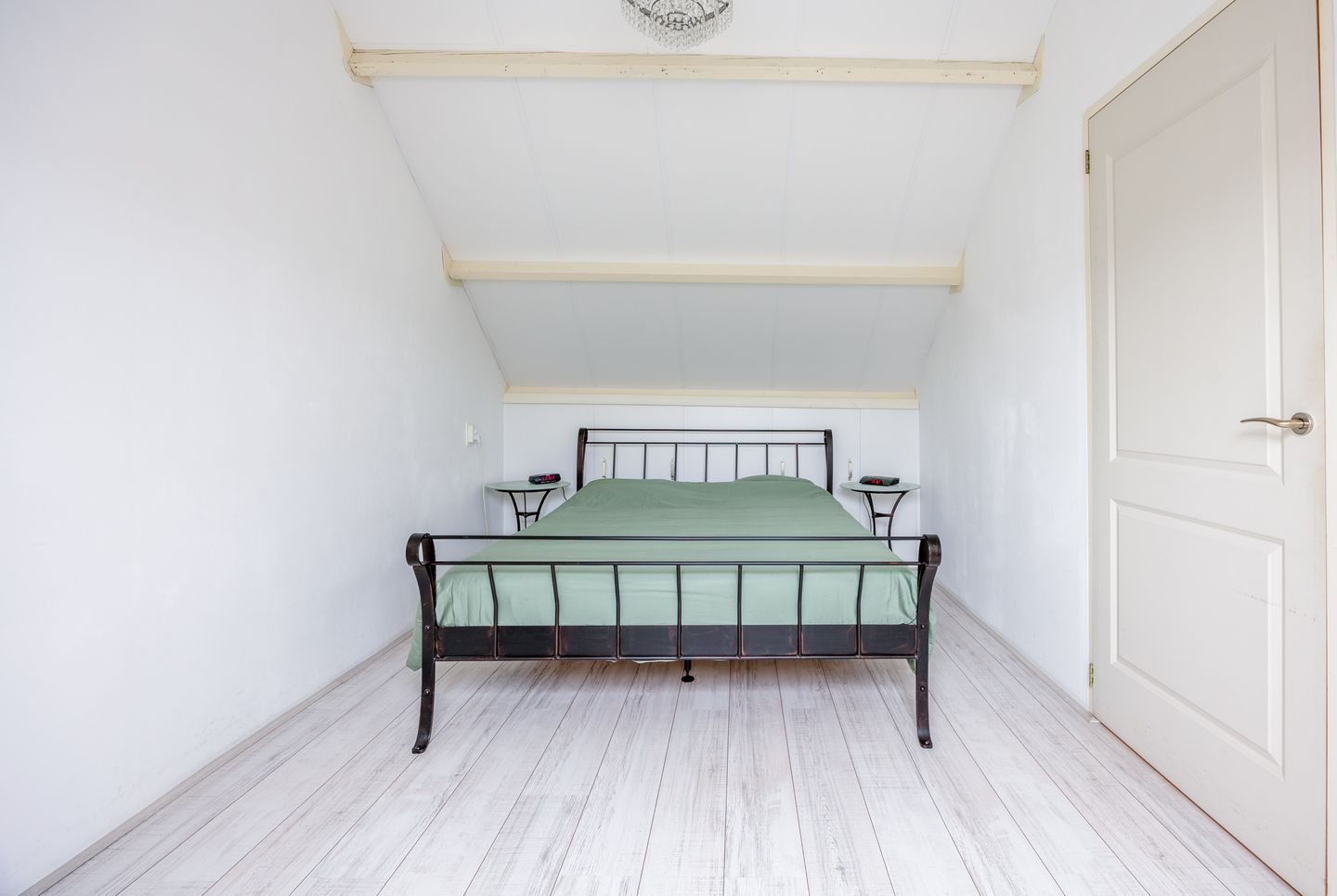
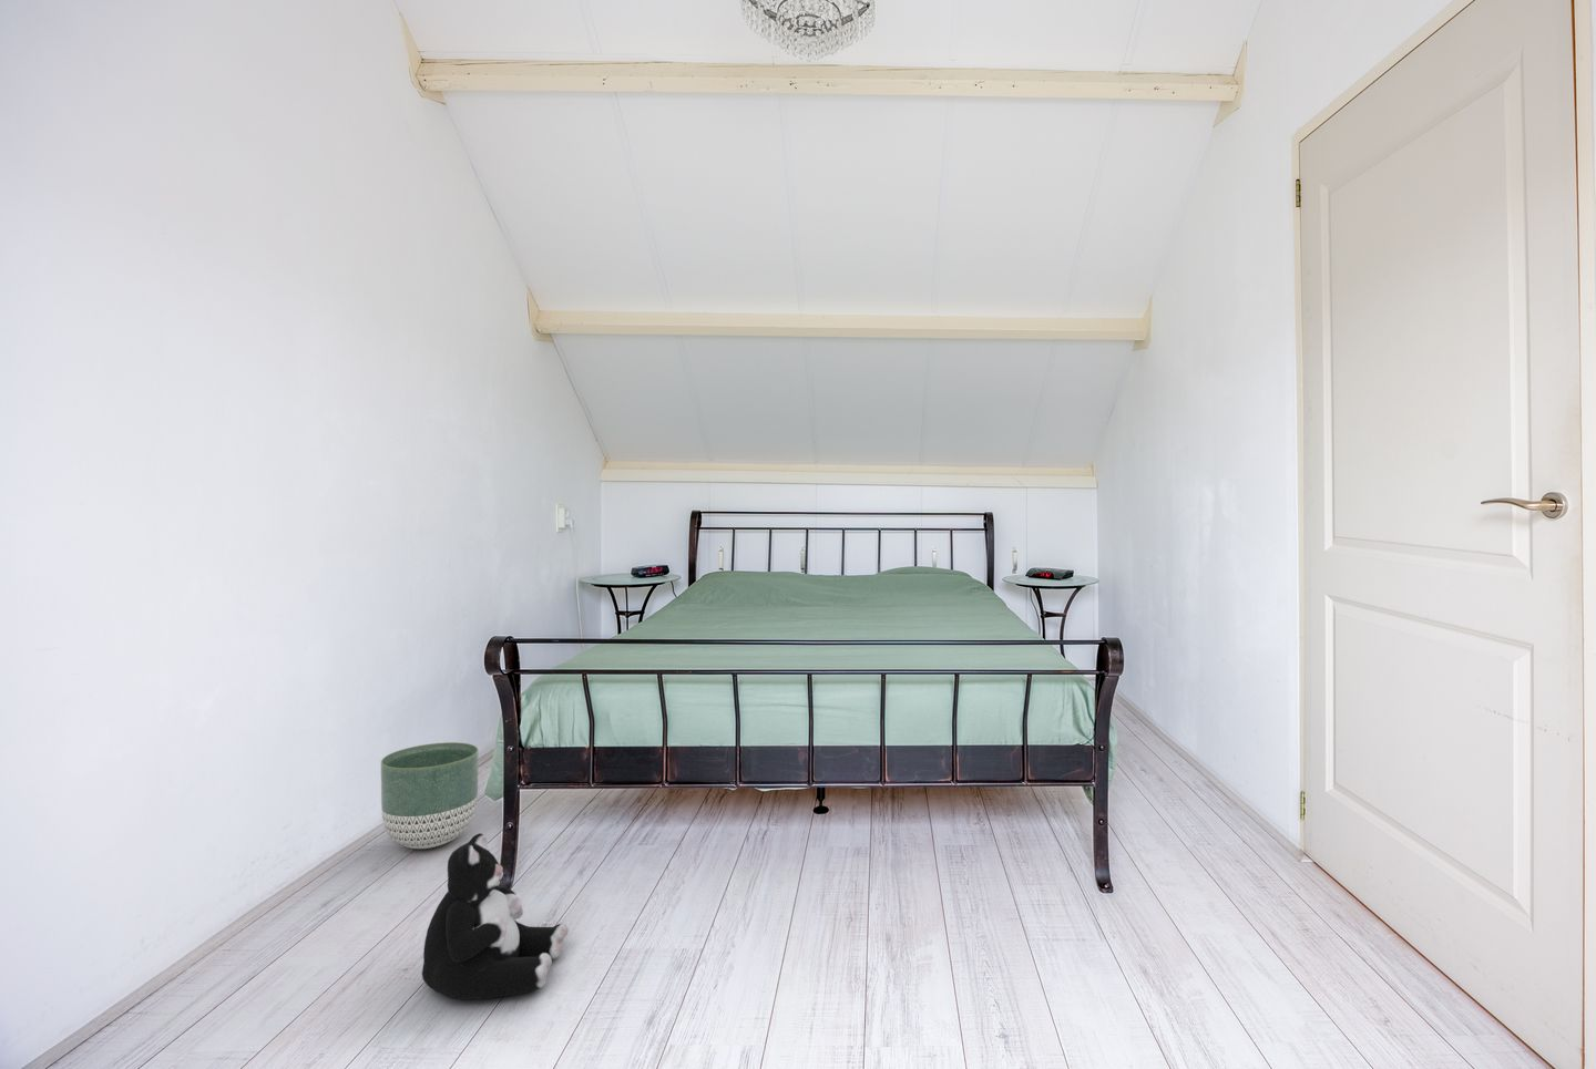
+ plush toy [421,832,569,1000]
+ planter [380,741,480,849]
